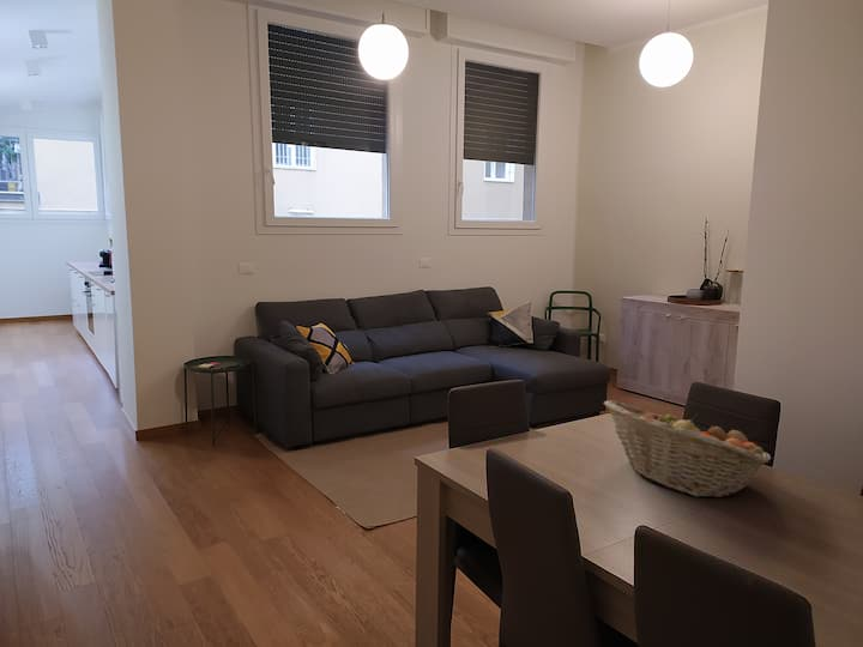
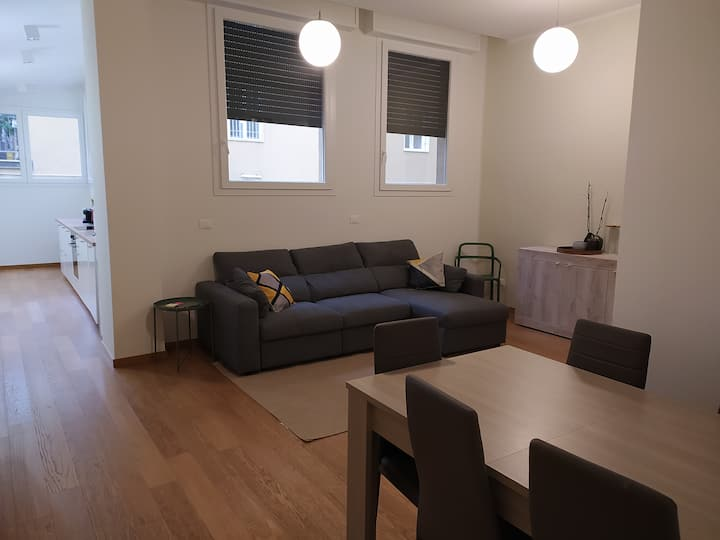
- fruit basket [602,399,772,498]
